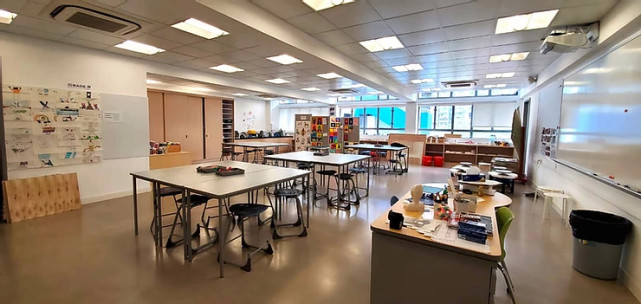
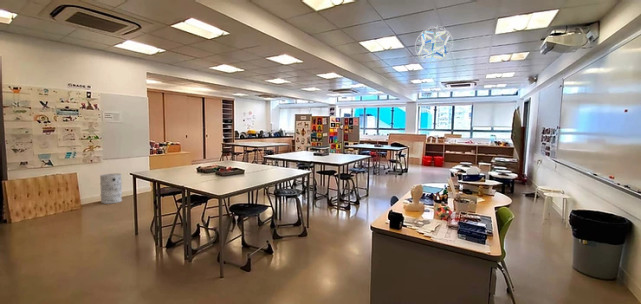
+ trash can [99,173,123,205]
+ hanging mobile [414,25,454,64]
